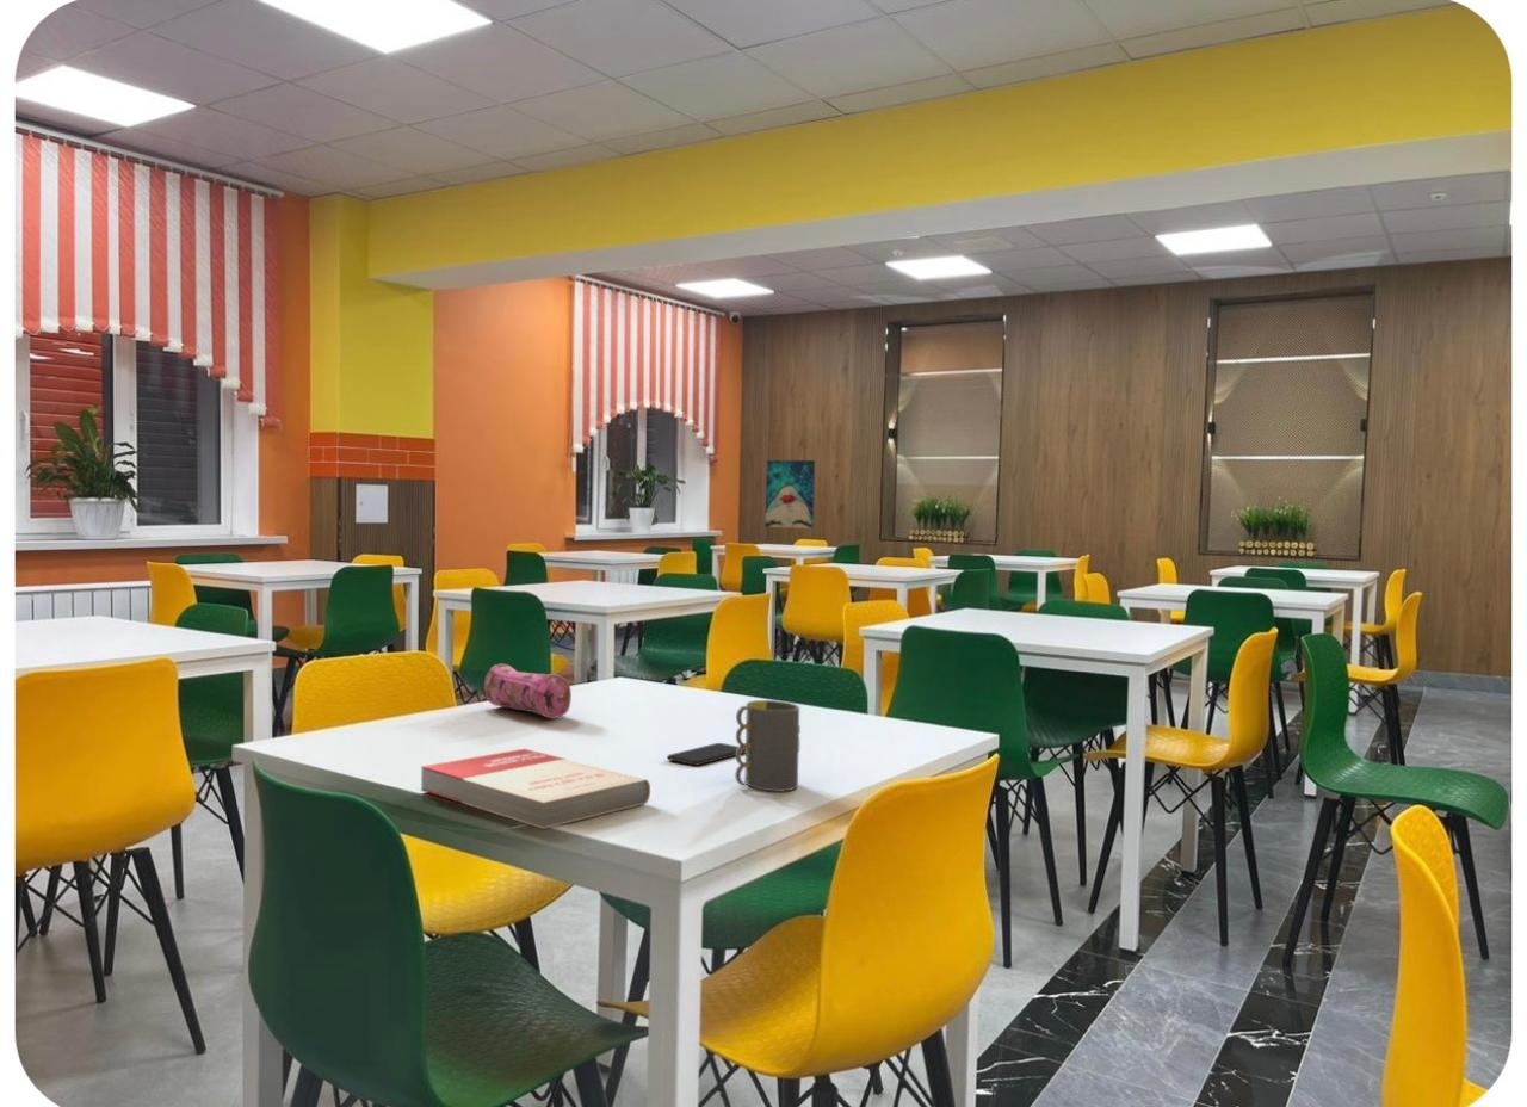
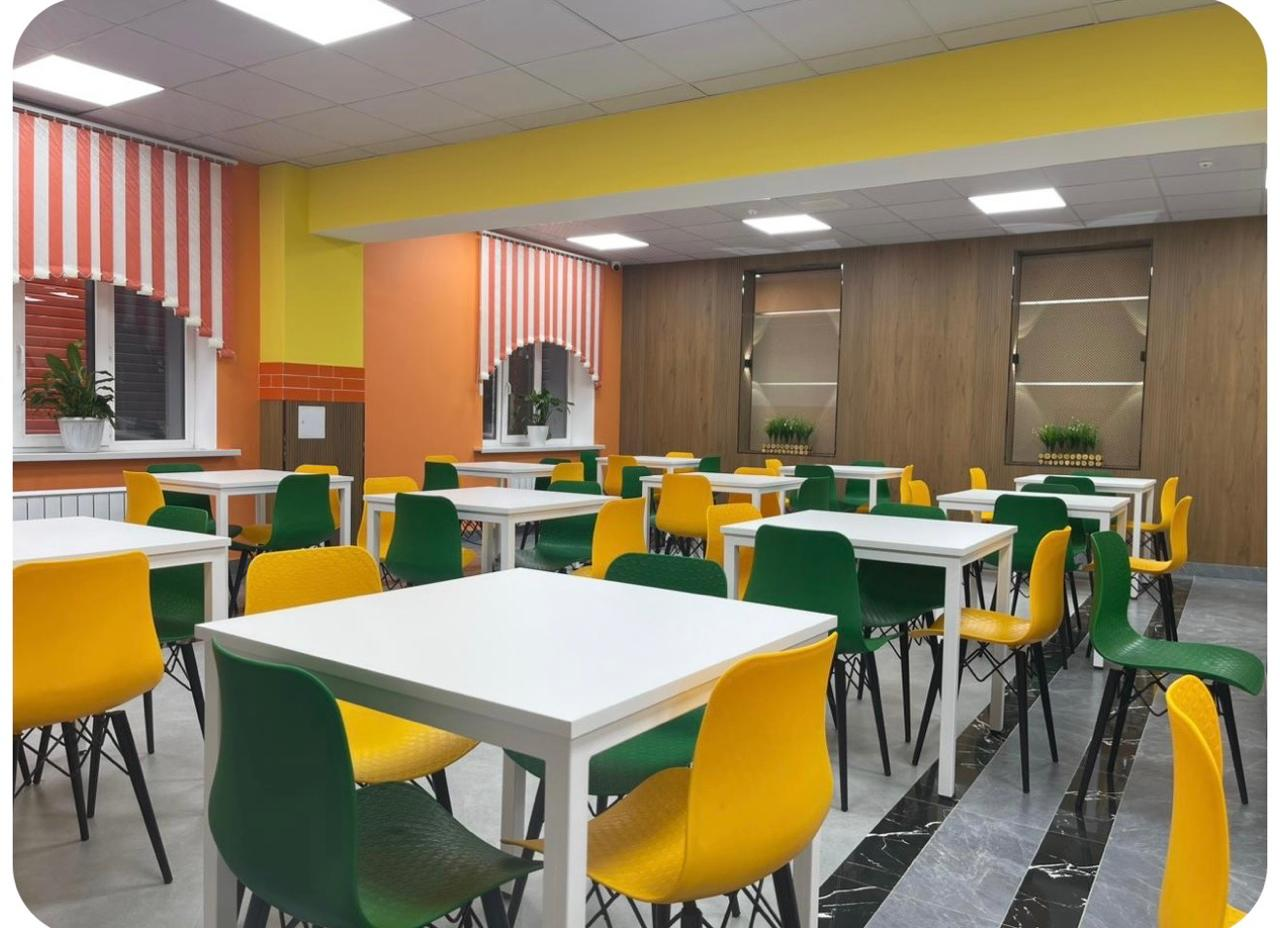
- book [420,748,651,830]
- pencil case [482,662,573,719]
- mug [734,699,802,792]
- wall art [765,459,816,530]
- smartphone [666,742,746,767]
